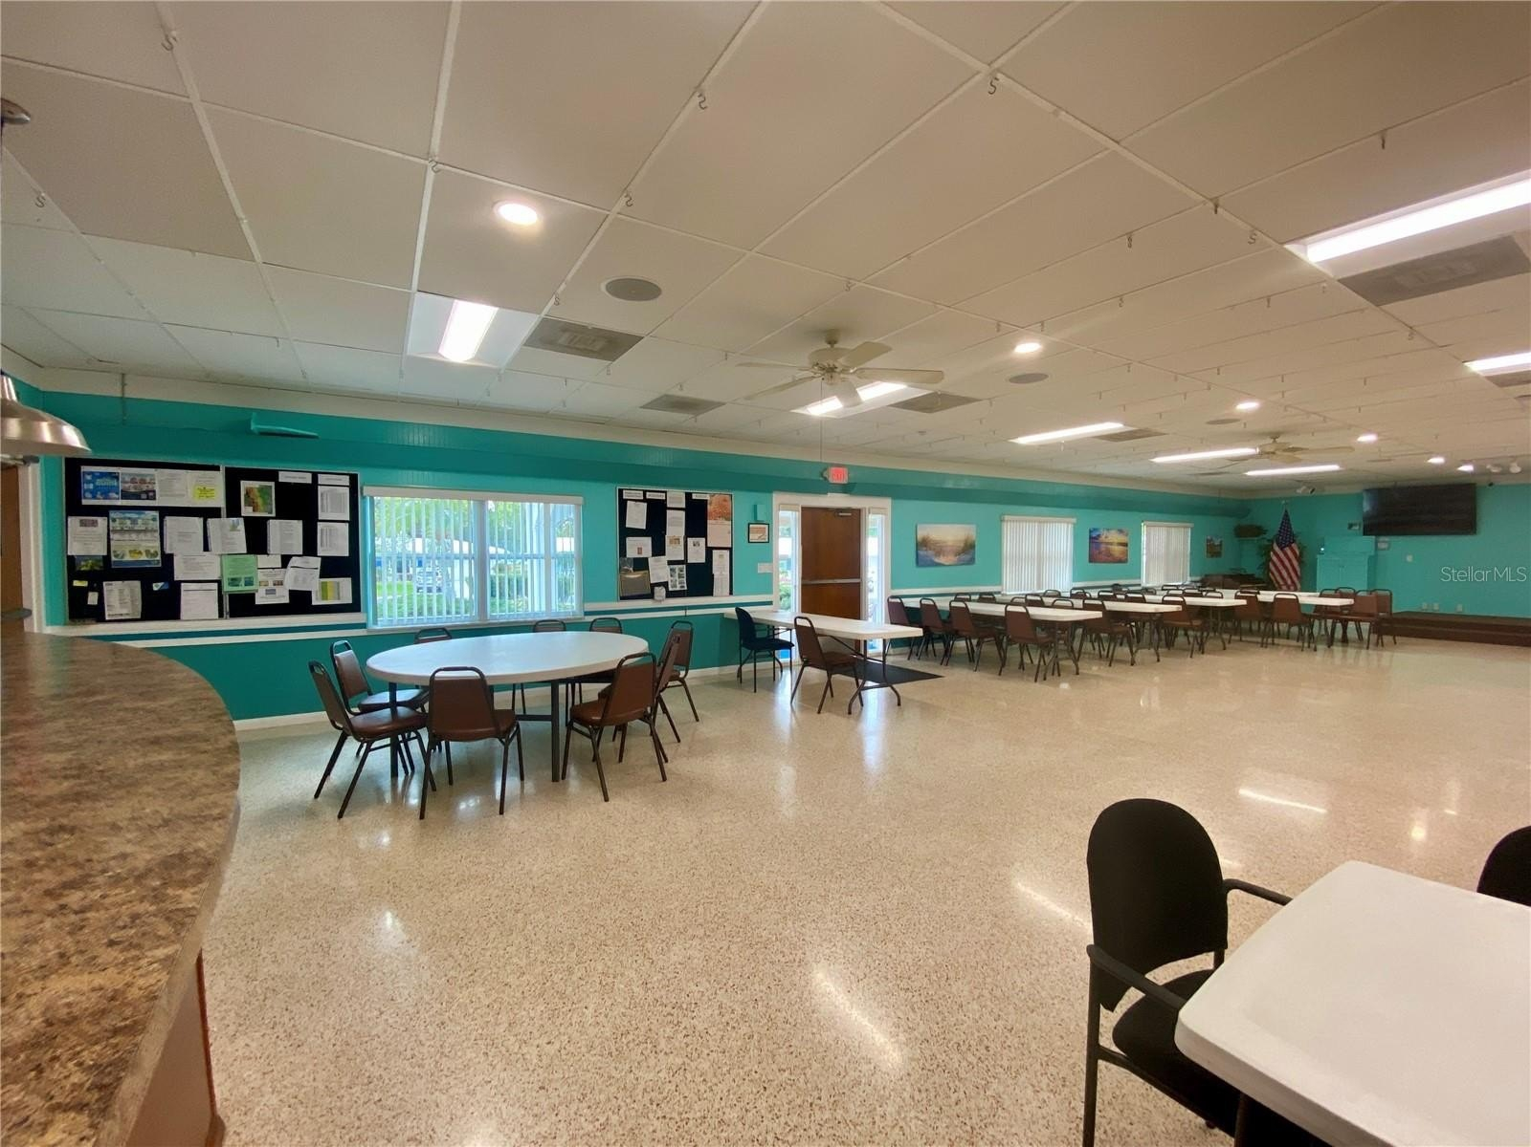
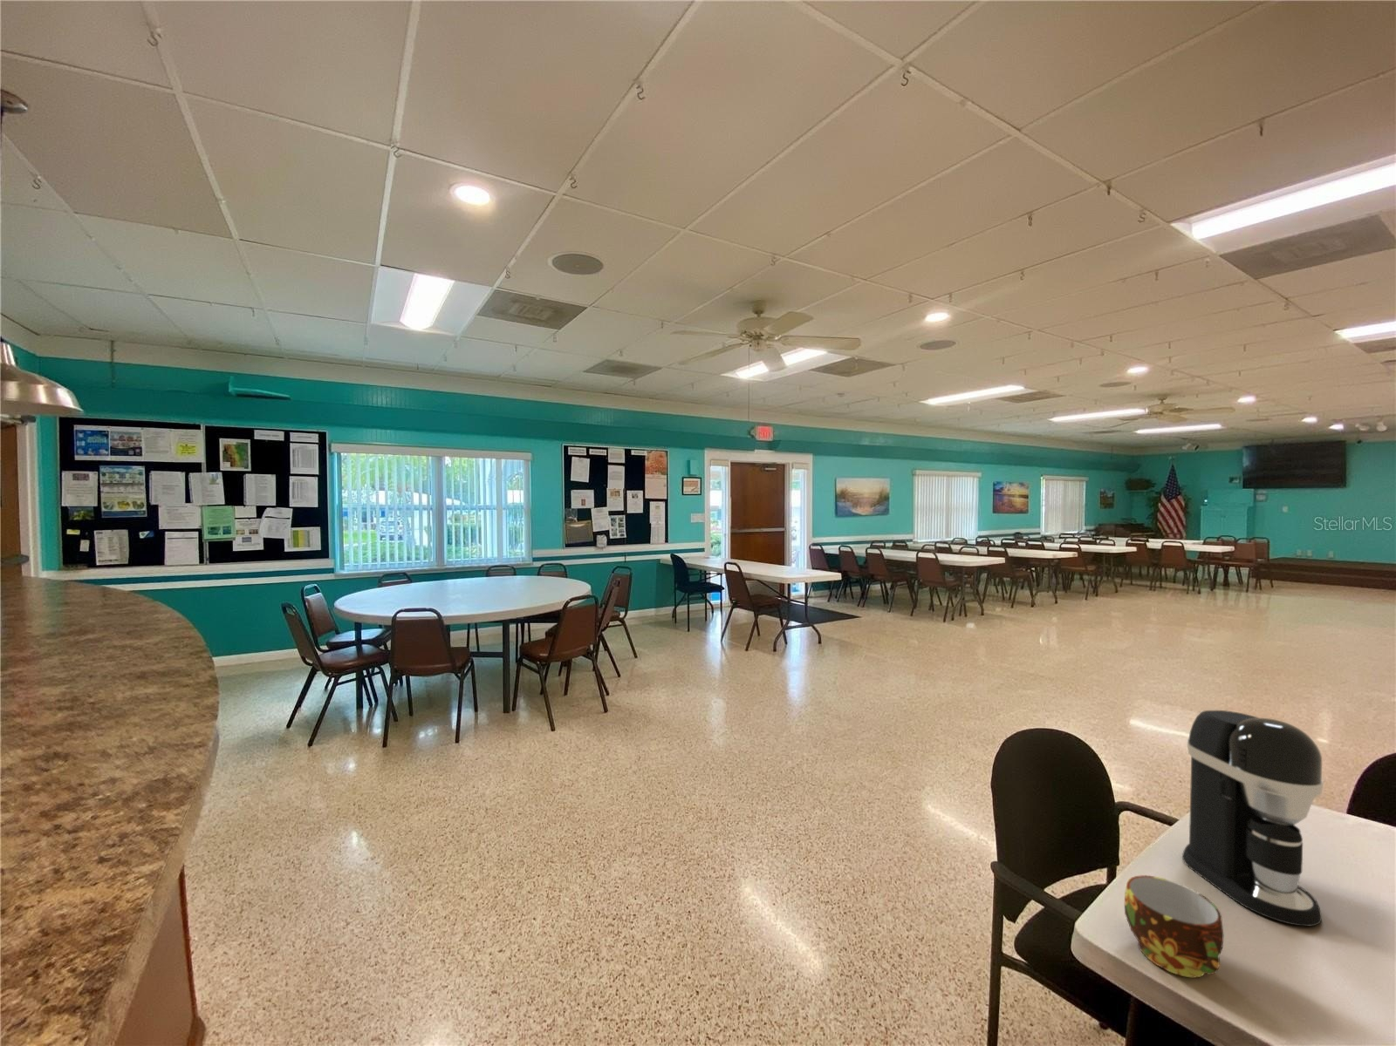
+ coffee maker [1182,710,1325,927]
+ cup [1123,875,1225,978]
